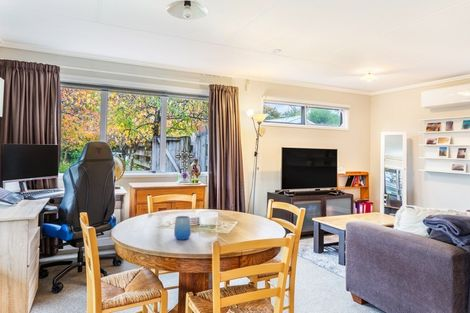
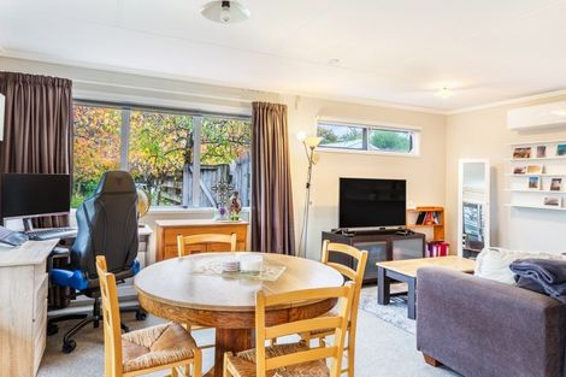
- cup [173,215,192,241]
